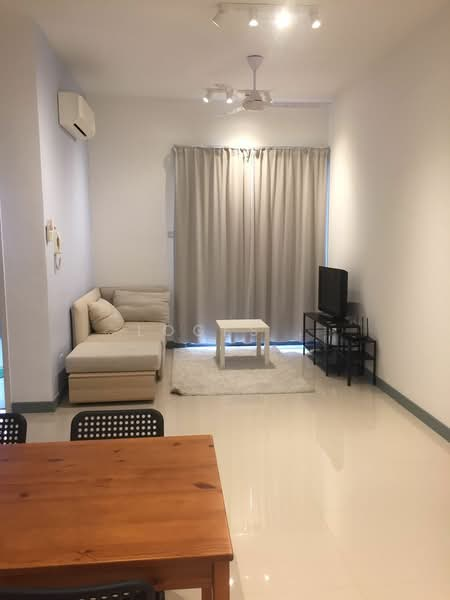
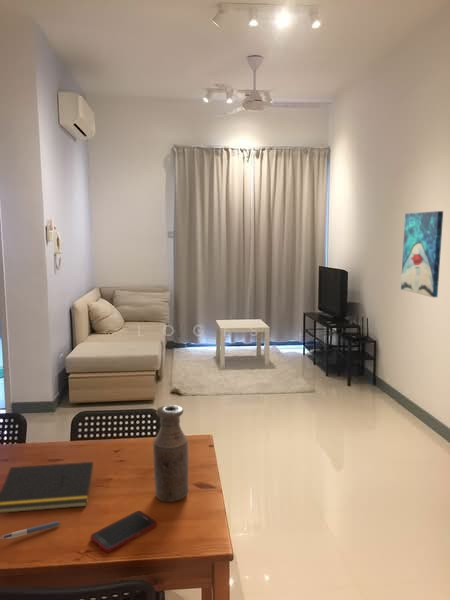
+ cell phone [90,510,158,553]
+ pen [0,521,63,540]
+ notepad [0,461,94,514]
+ bottle [152,404,190,503]
+ wall art [400,210,444,298]
